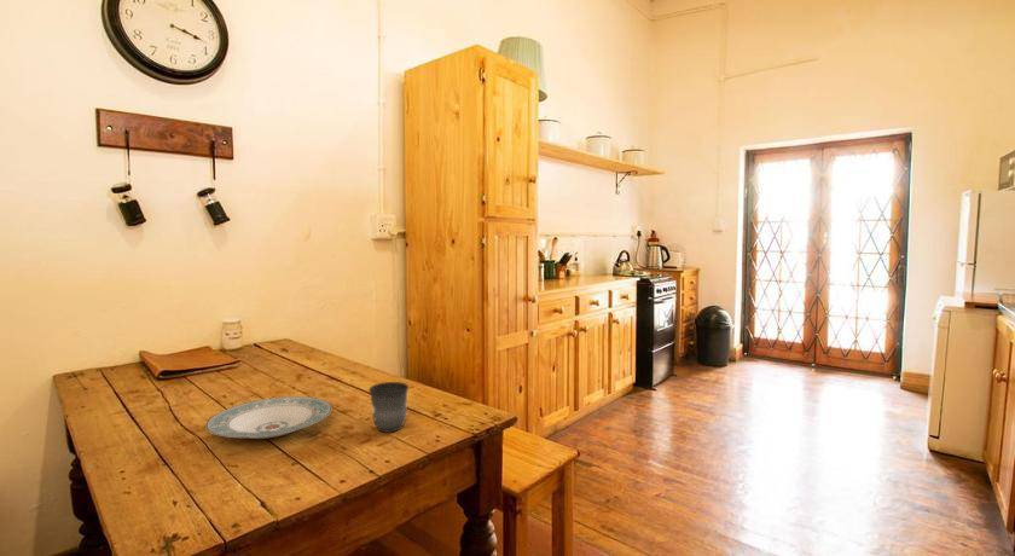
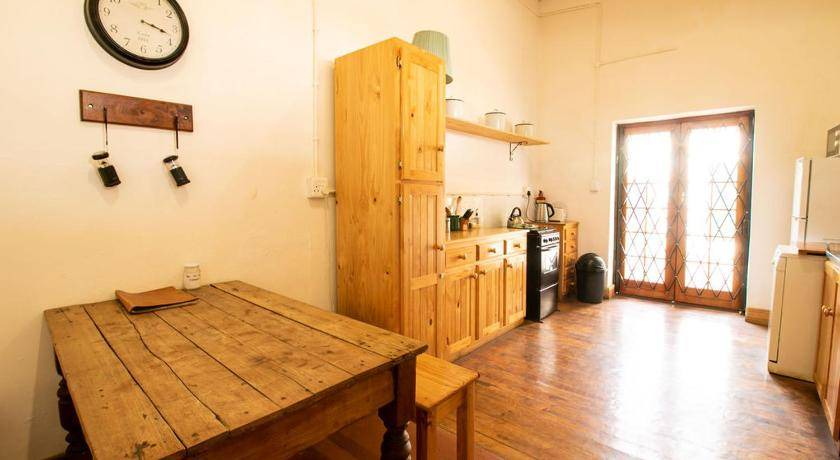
- mug [367,381,410,434]
- plate [204,395,334,440]
